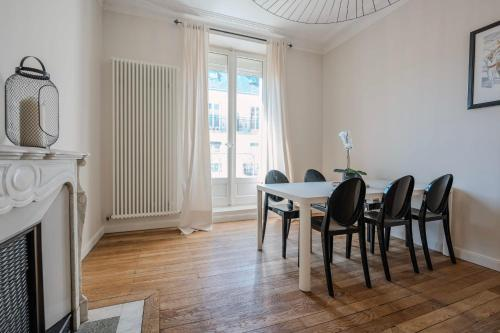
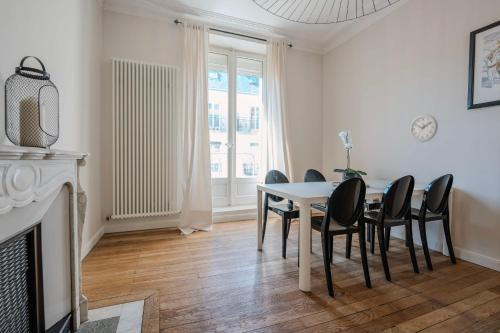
+ wall clock [409,113,439,143]
